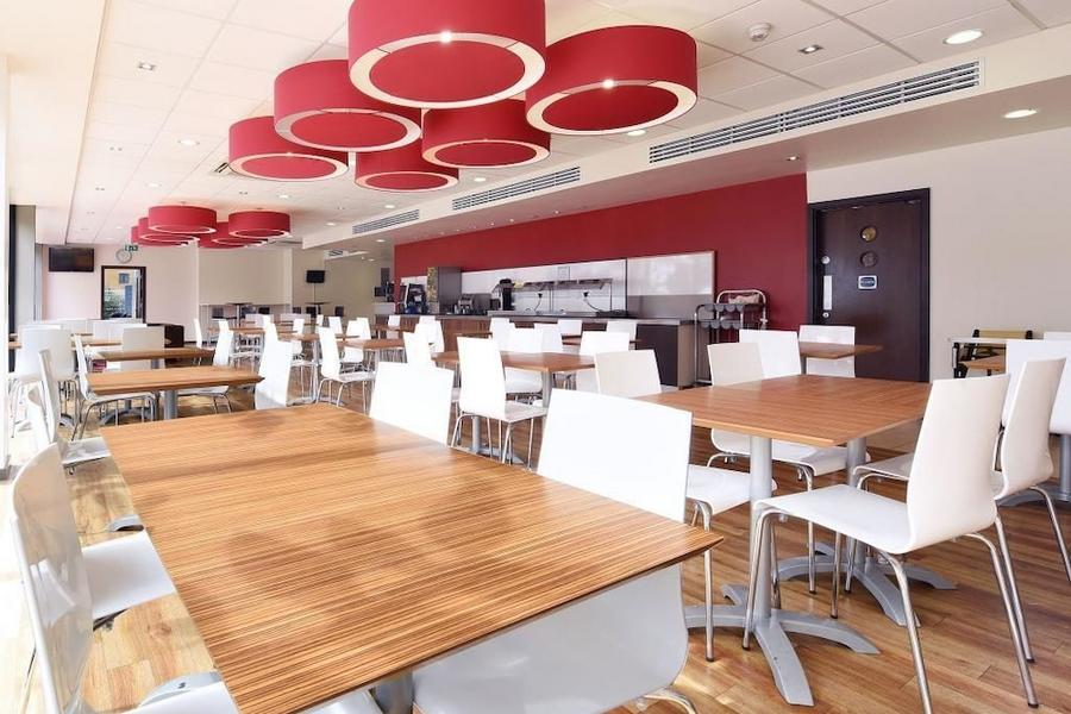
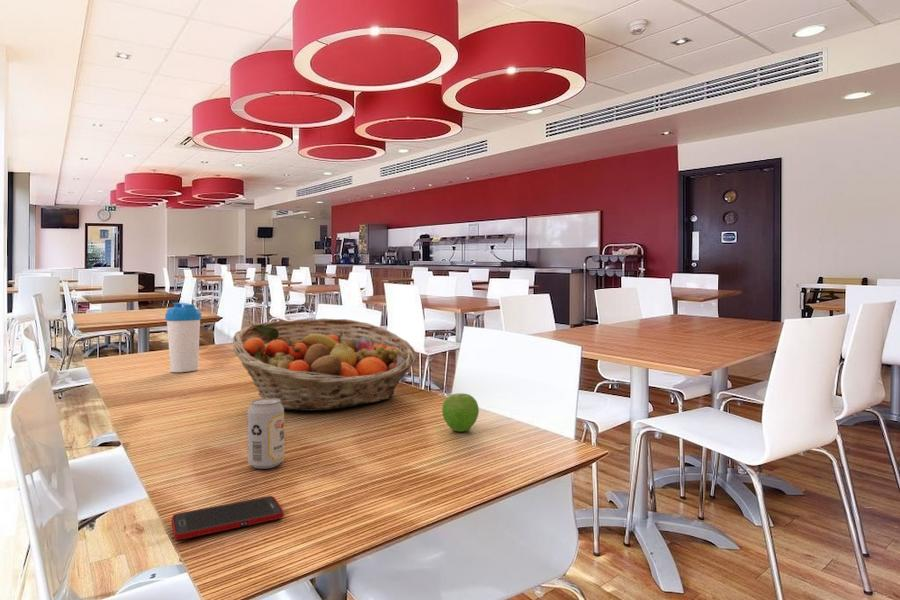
+ fruit [441,392,480,433]
+ fruit basket [232,318,418,412]
+ beverage can [246,398,285,470]
+ water bottle [164,302,202,373]
+ cell phone [171,495,285,541]
